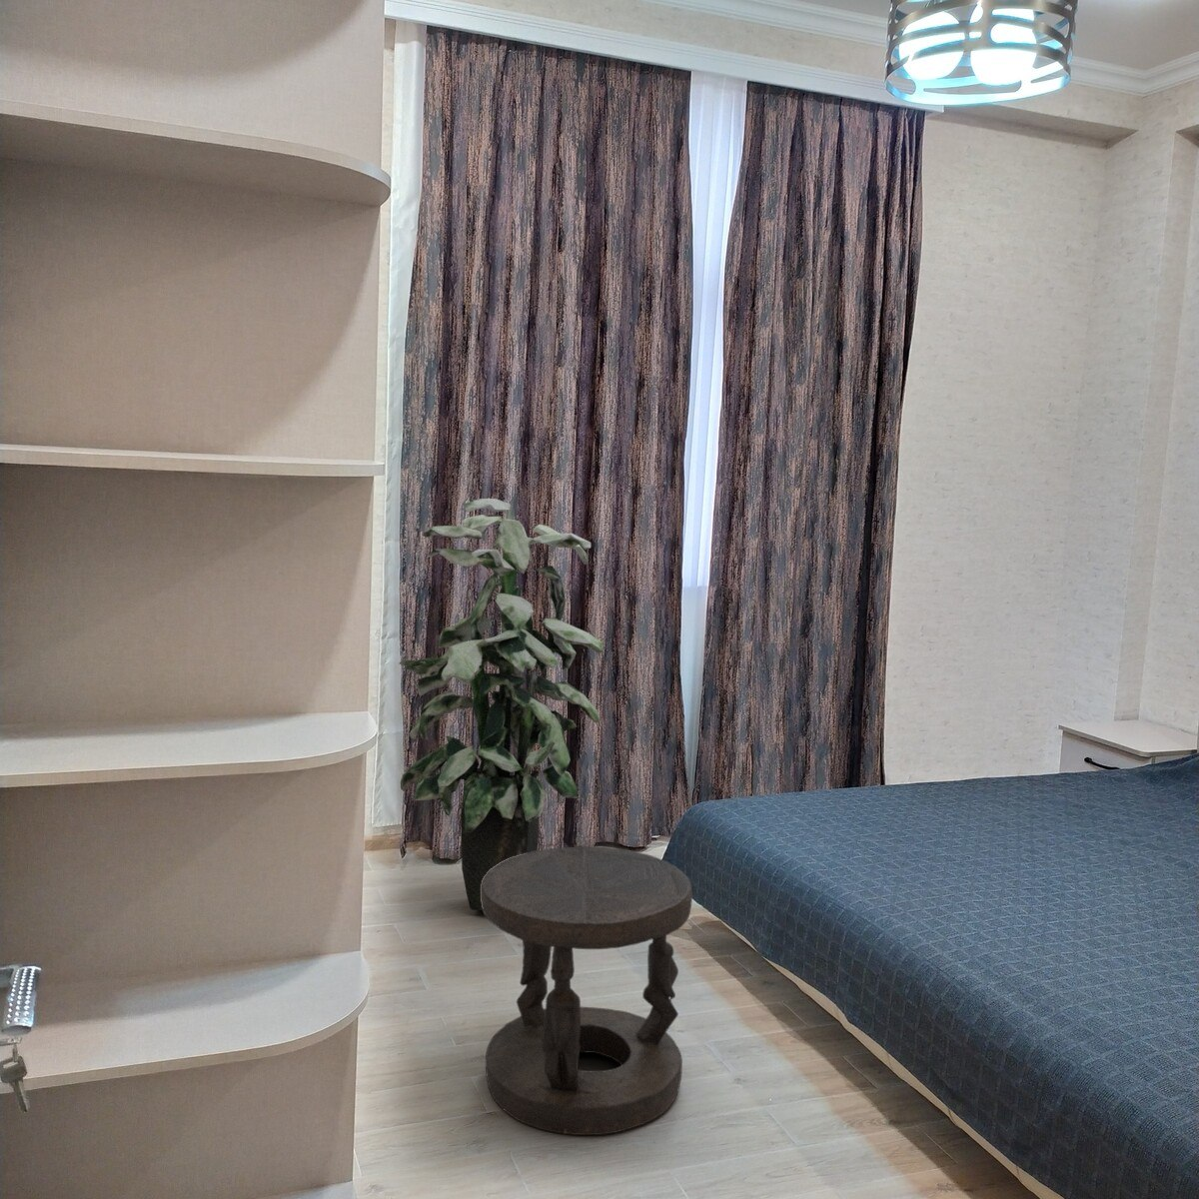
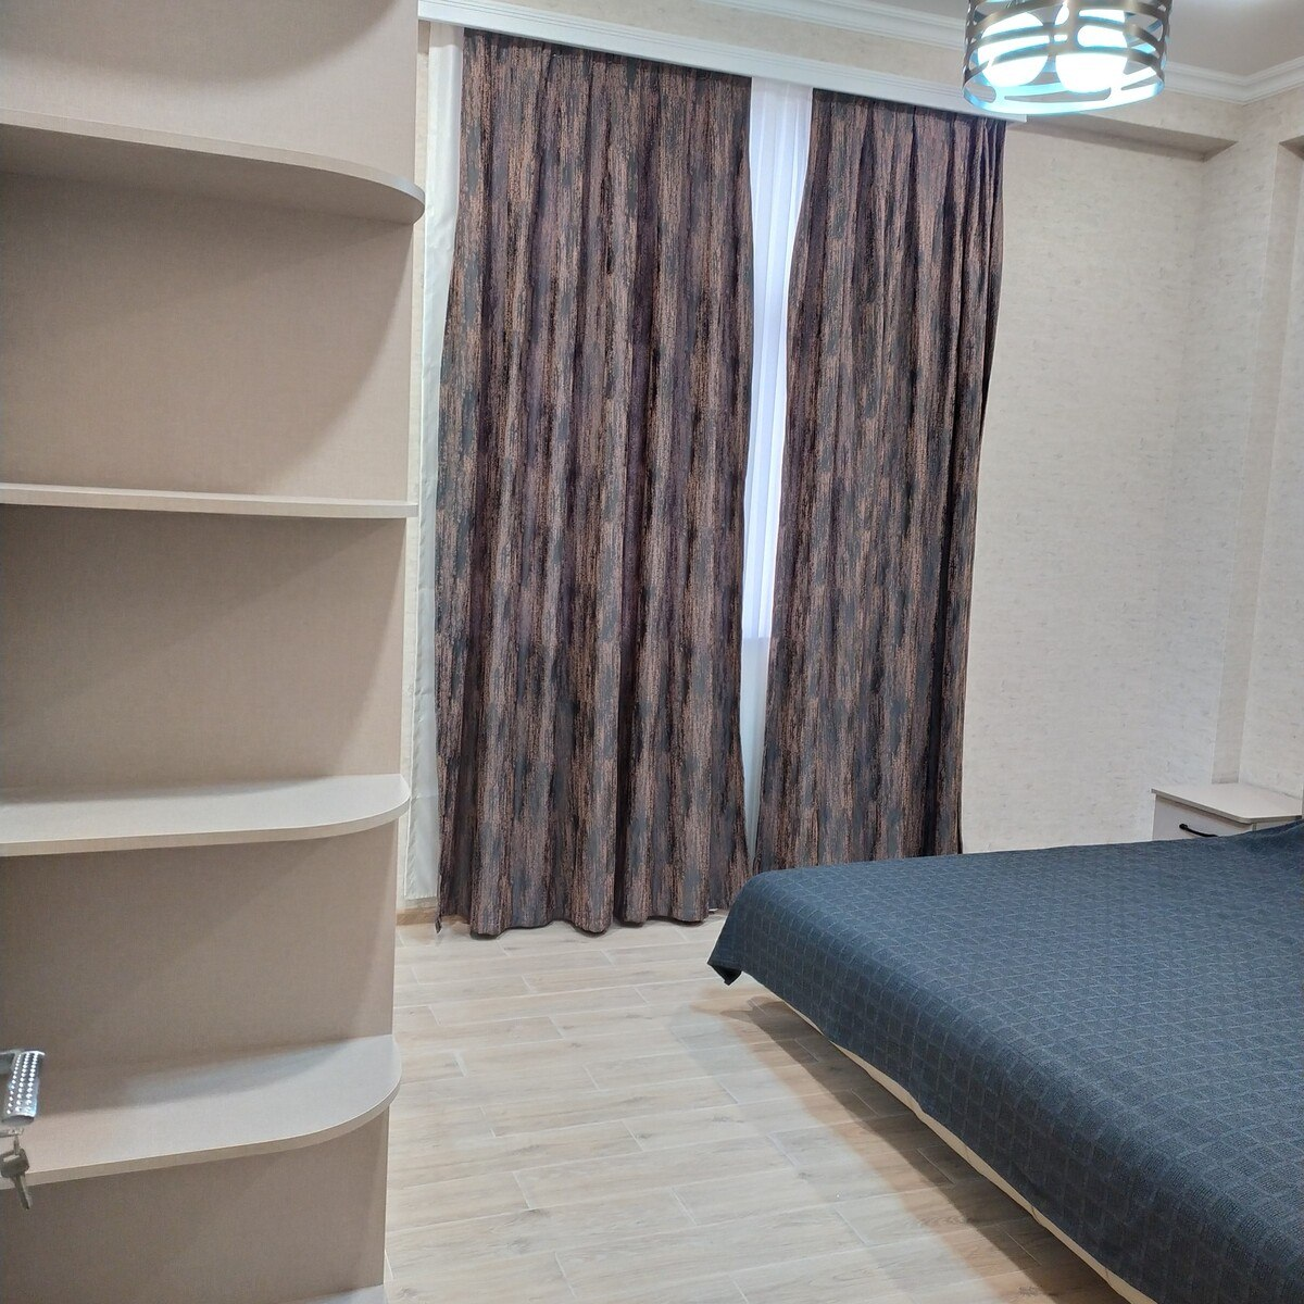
- stool [481,847,694,1136]
- indoor plant [399,497,605,911]
